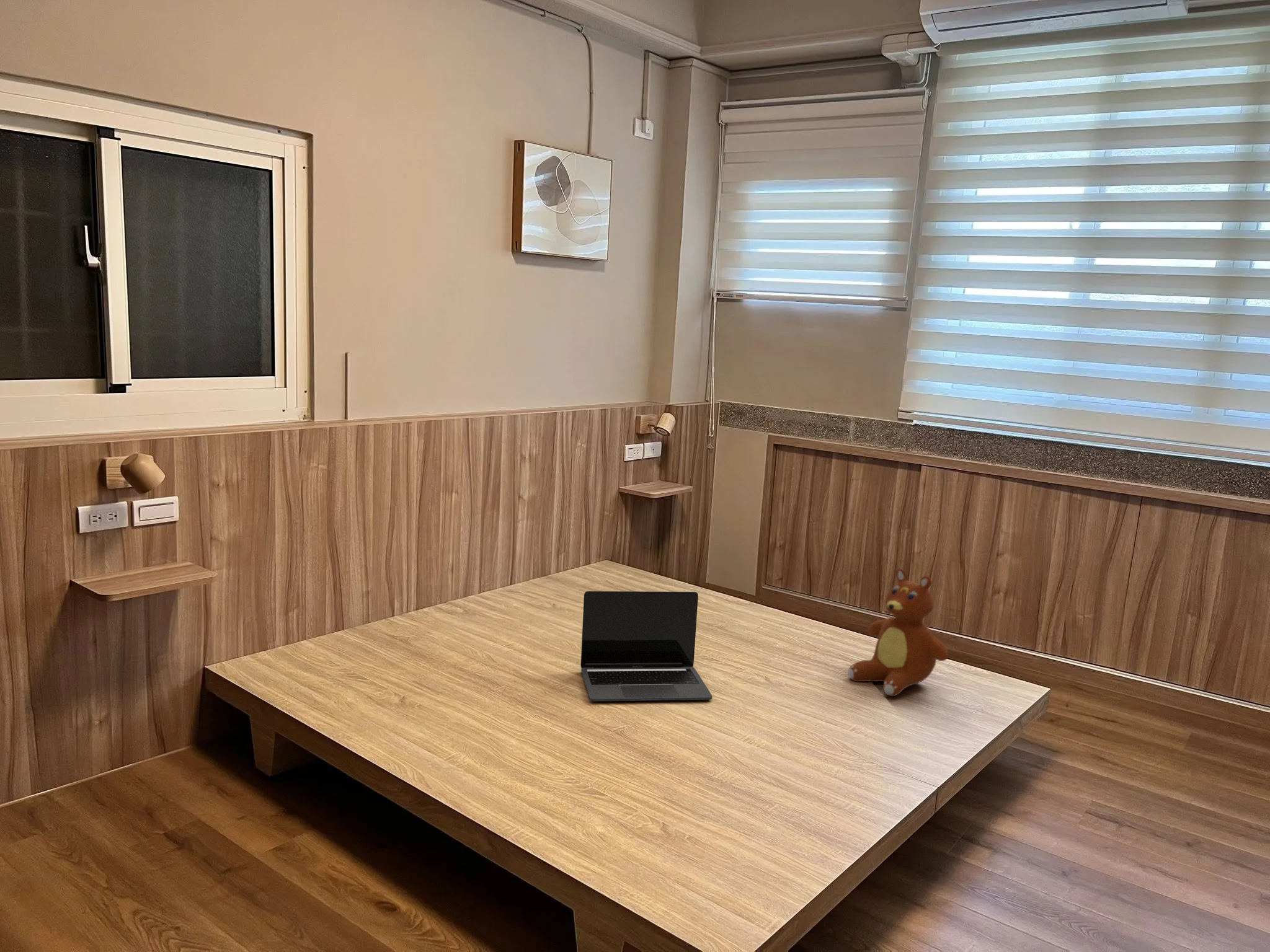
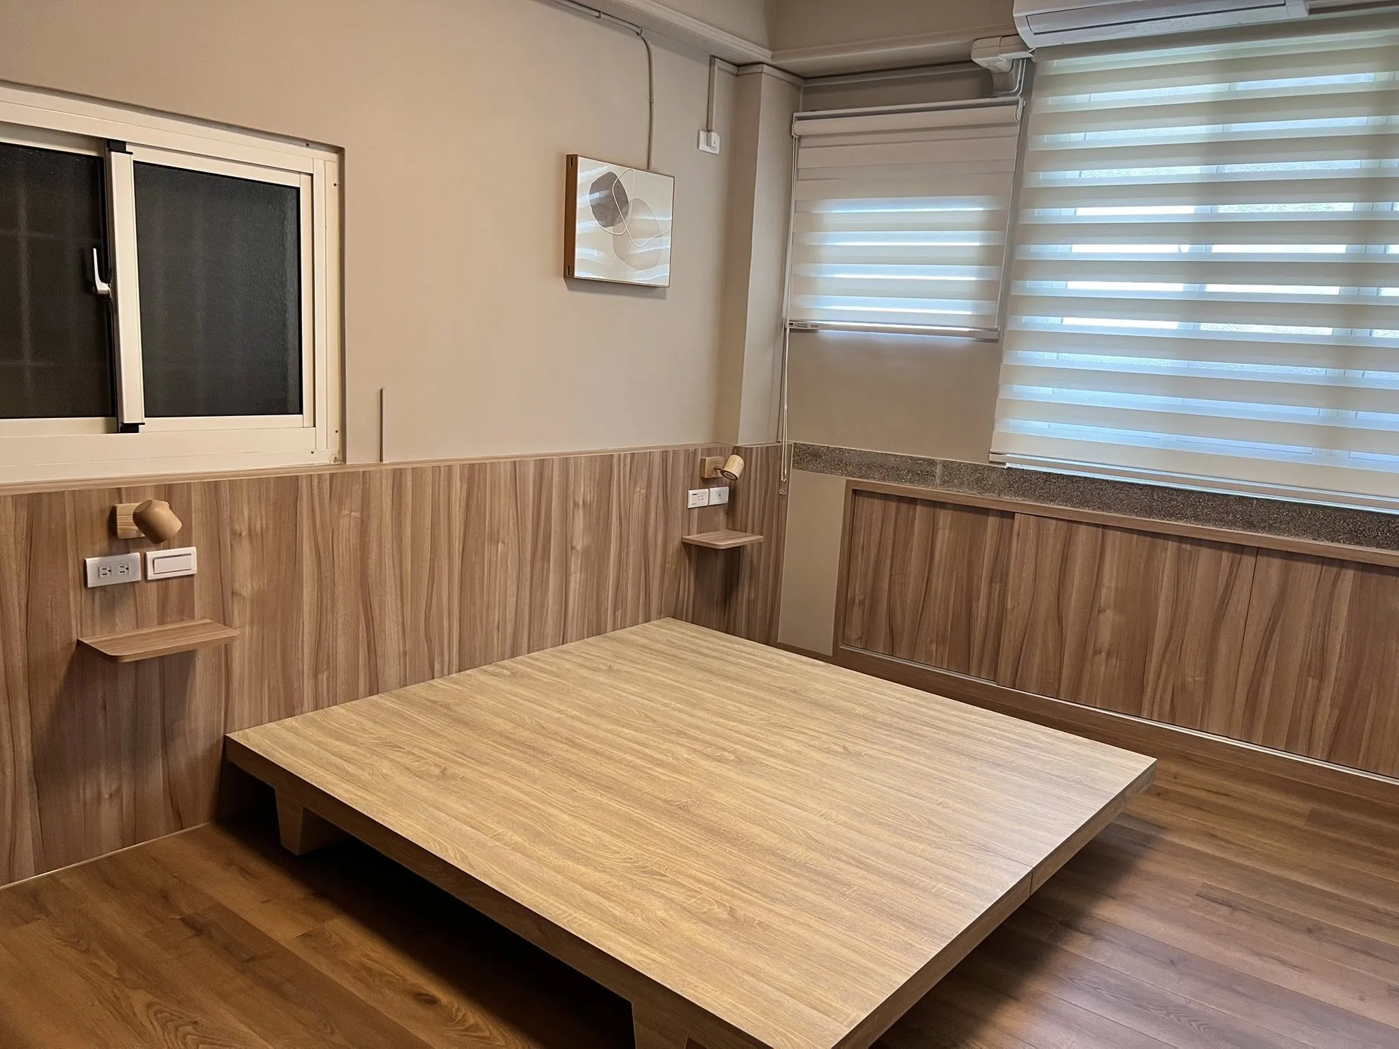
- laptop [580,591,713,702]
- teddy bear [848,568,949,697]
